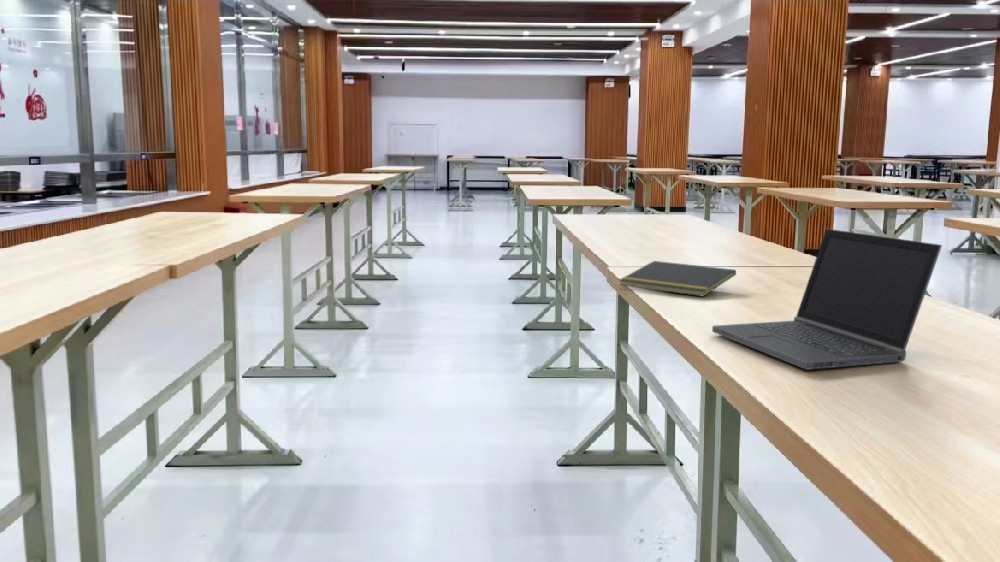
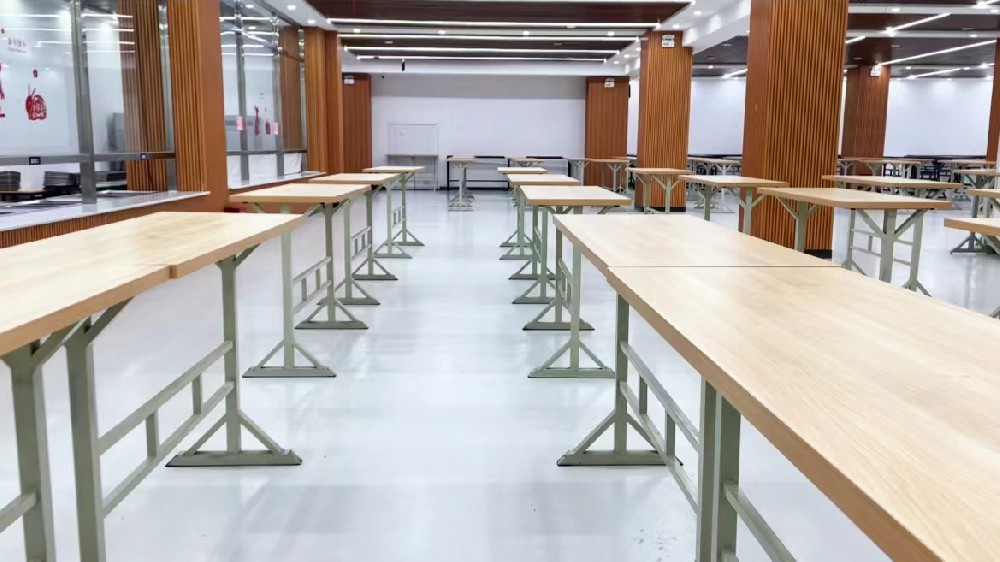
- notepad [618,260,737,298]
- laptop computer [711,228,943,371]
